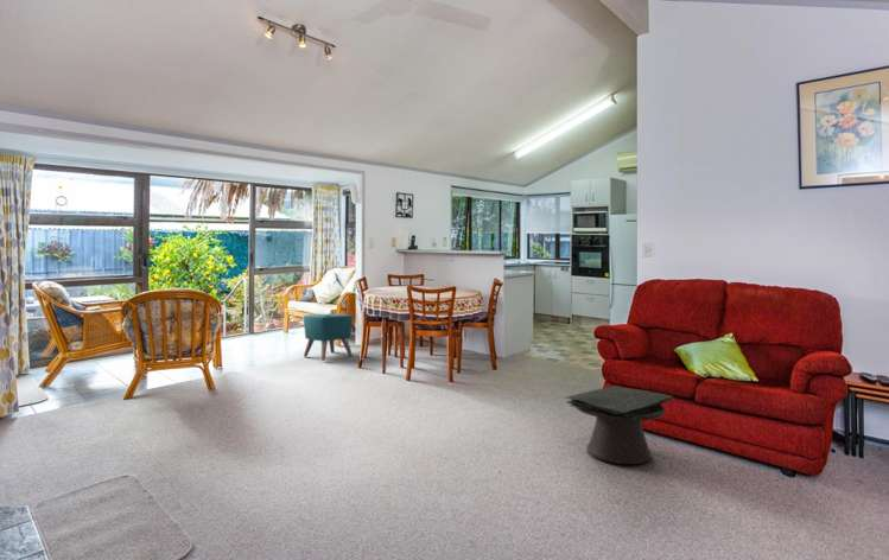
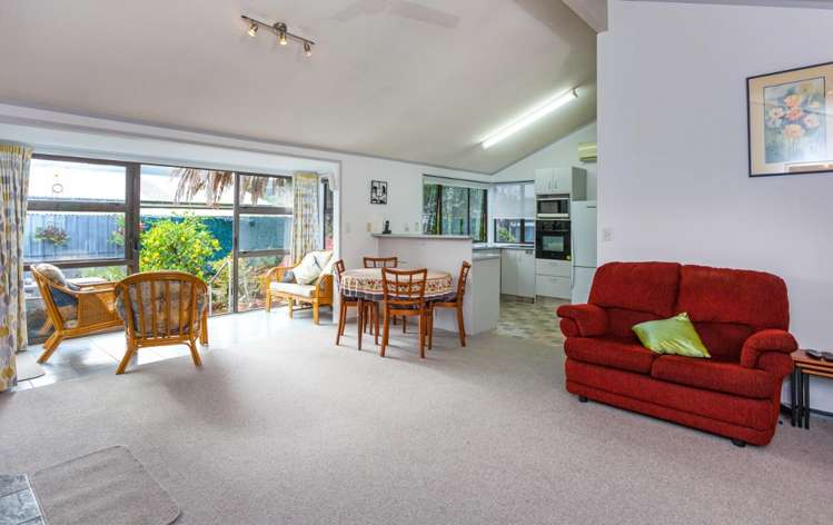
- side table [565,384,677,465]
- ottoman [303,312,354,362]
